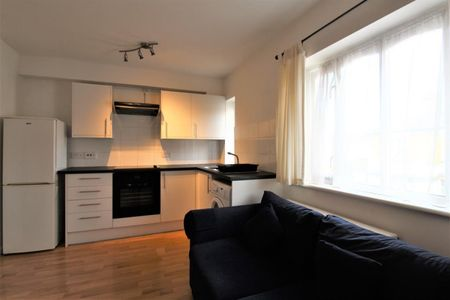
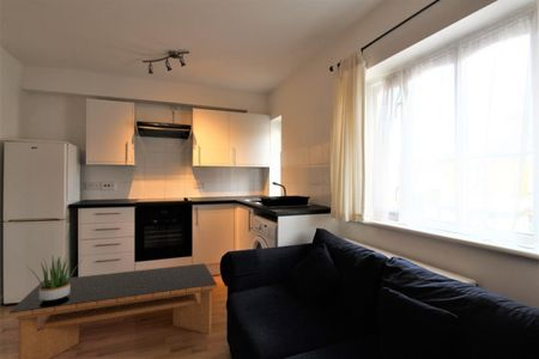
+ coffee table [7,262,218,359]
+ potted plant [25,252,84,302]
